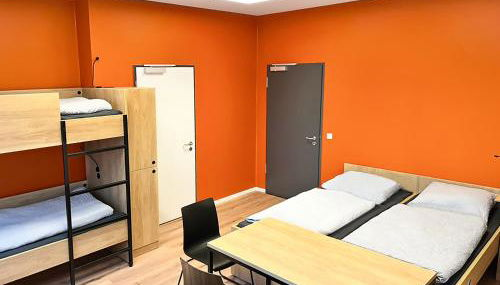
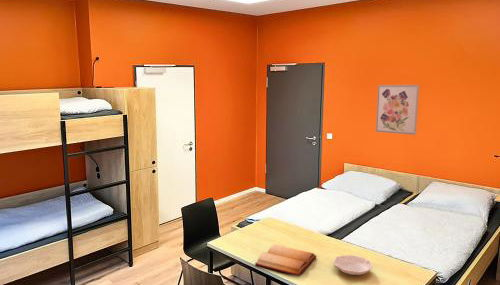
+ wall art [375,84,420,136]
+ bible [254,244,318,277]
+ bowl [332,254,374,276]
